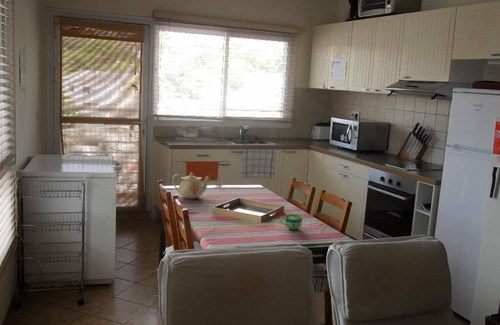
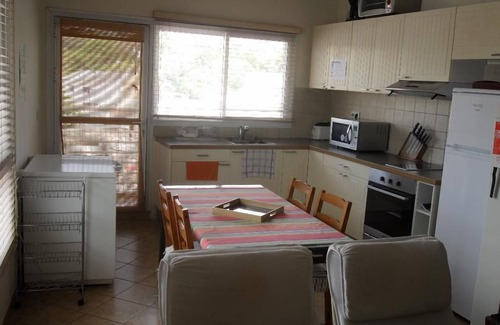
- cup [279,213,303,231]
- teapot [171,171,211,200]
